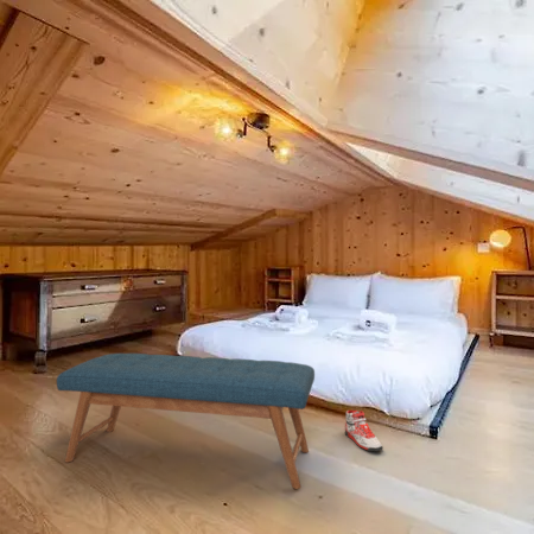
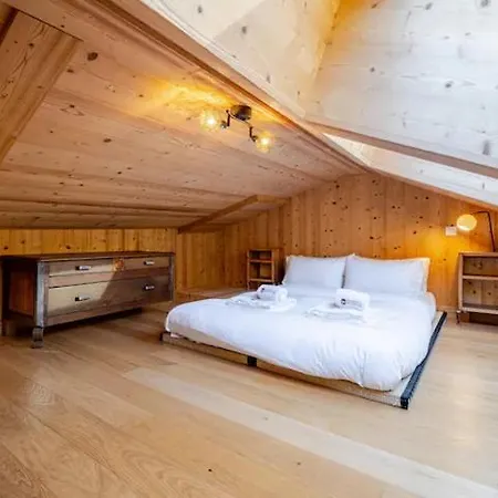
- sneaker [344,409,384,452]
- bench [56,352,316,490]
